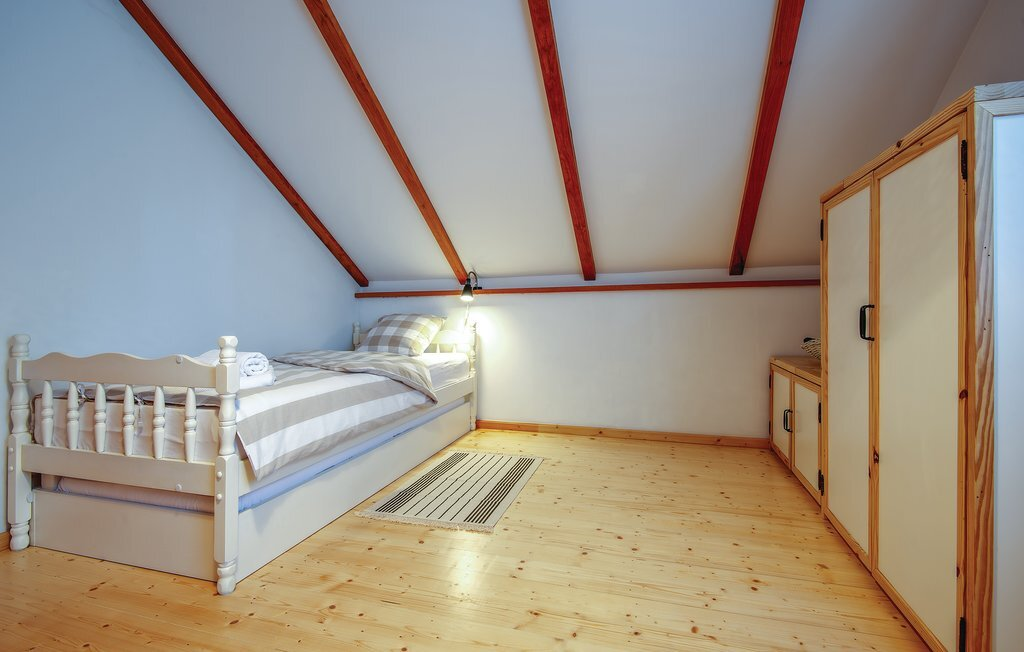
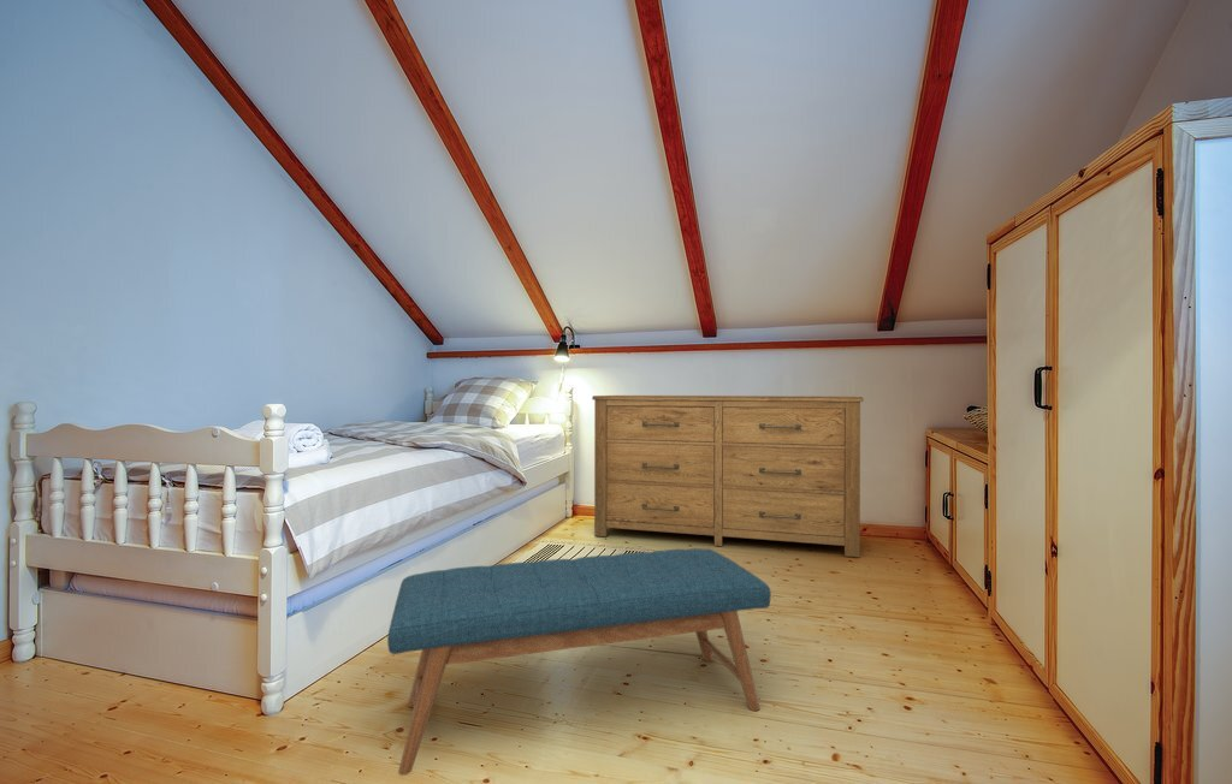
+ dresser [591,394,864,558]
+ bench [386,547,772,777]
